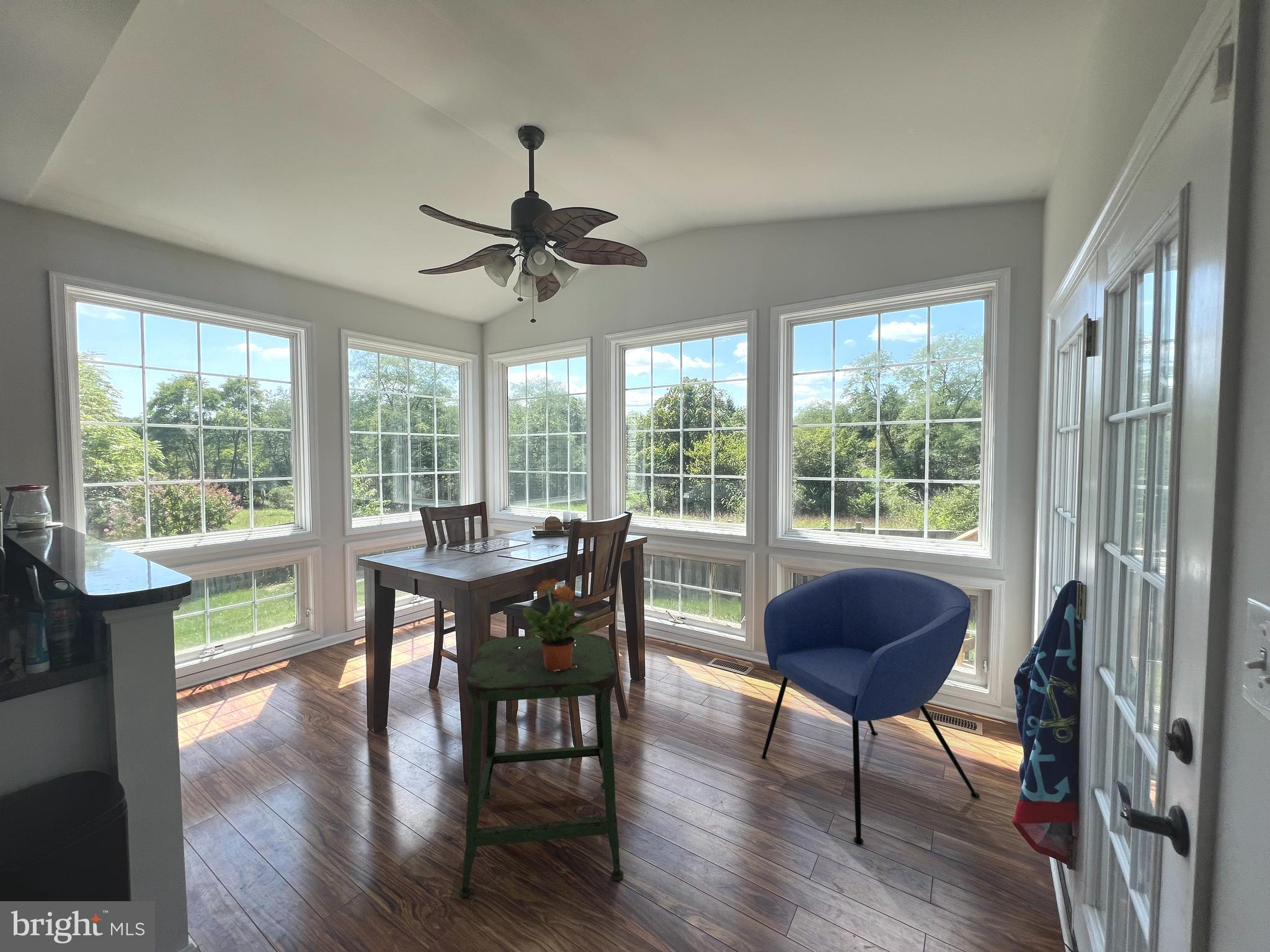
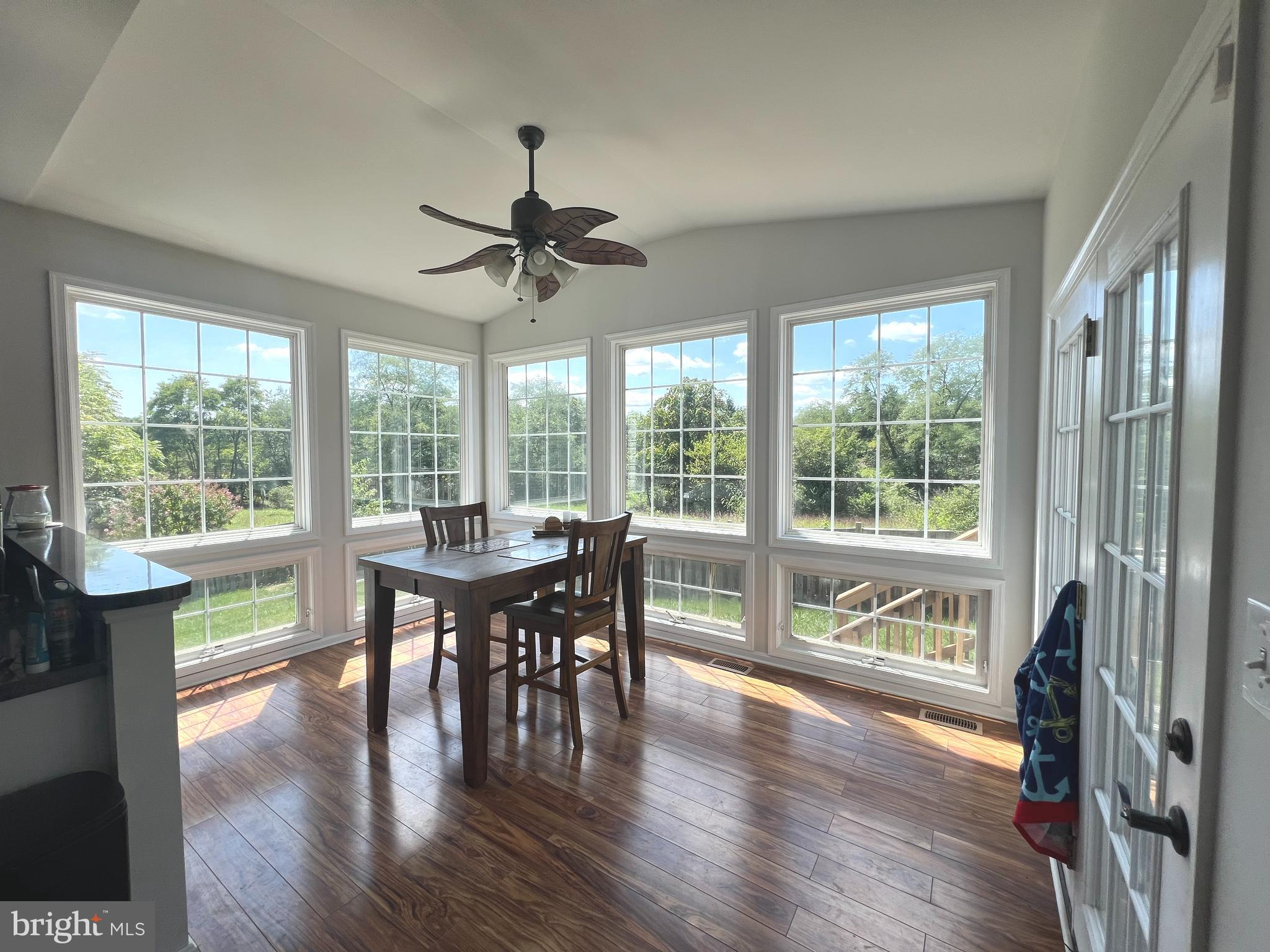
- potted plant [522,578,597,671]
- stool [458,633,624,897]
- armchair [759,567,980,845]
